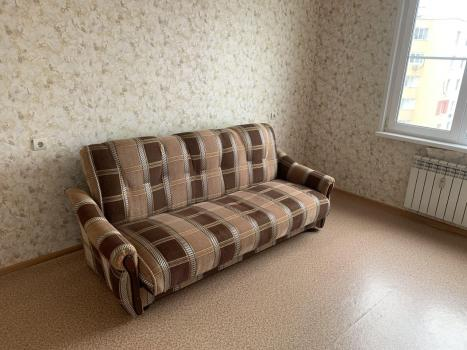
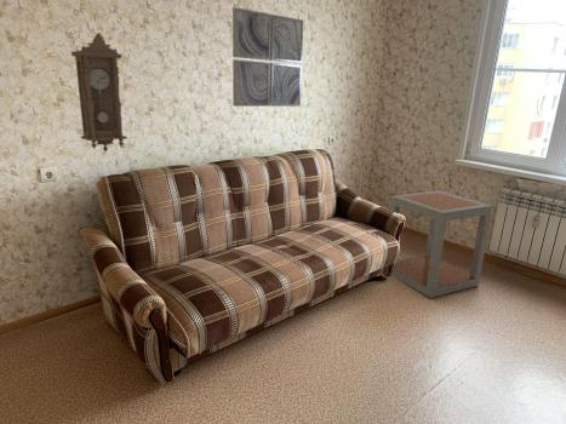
+ wall art [231,6,304,108]
+ side table [389,190,493,299]
+ pendulum clock [69,33,128,153]
